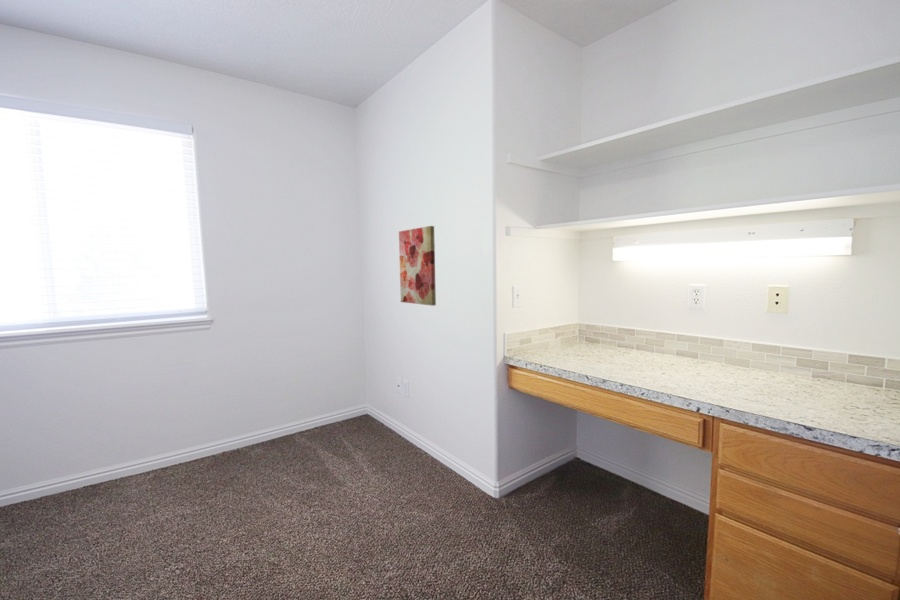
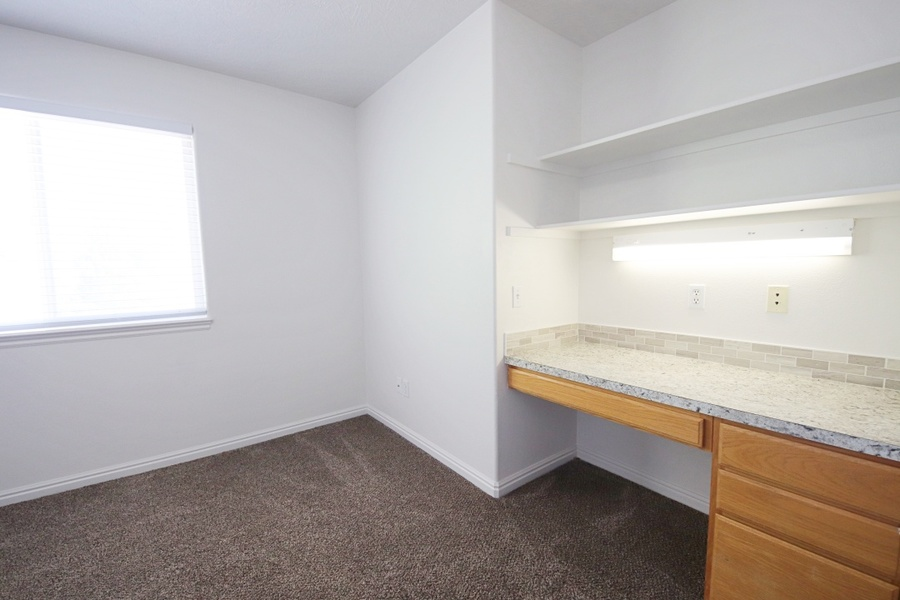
- wall art [398,225,437,307]
